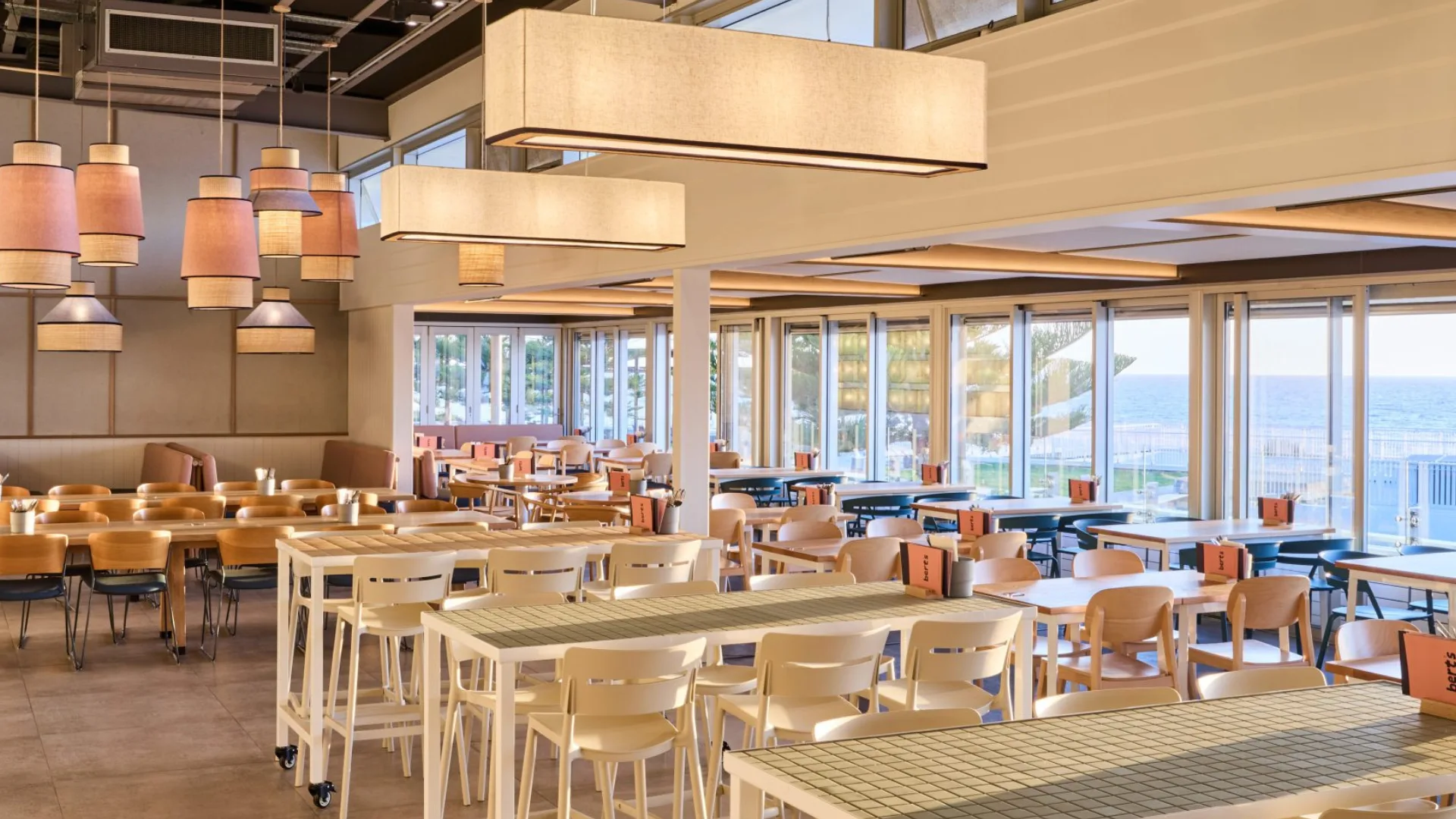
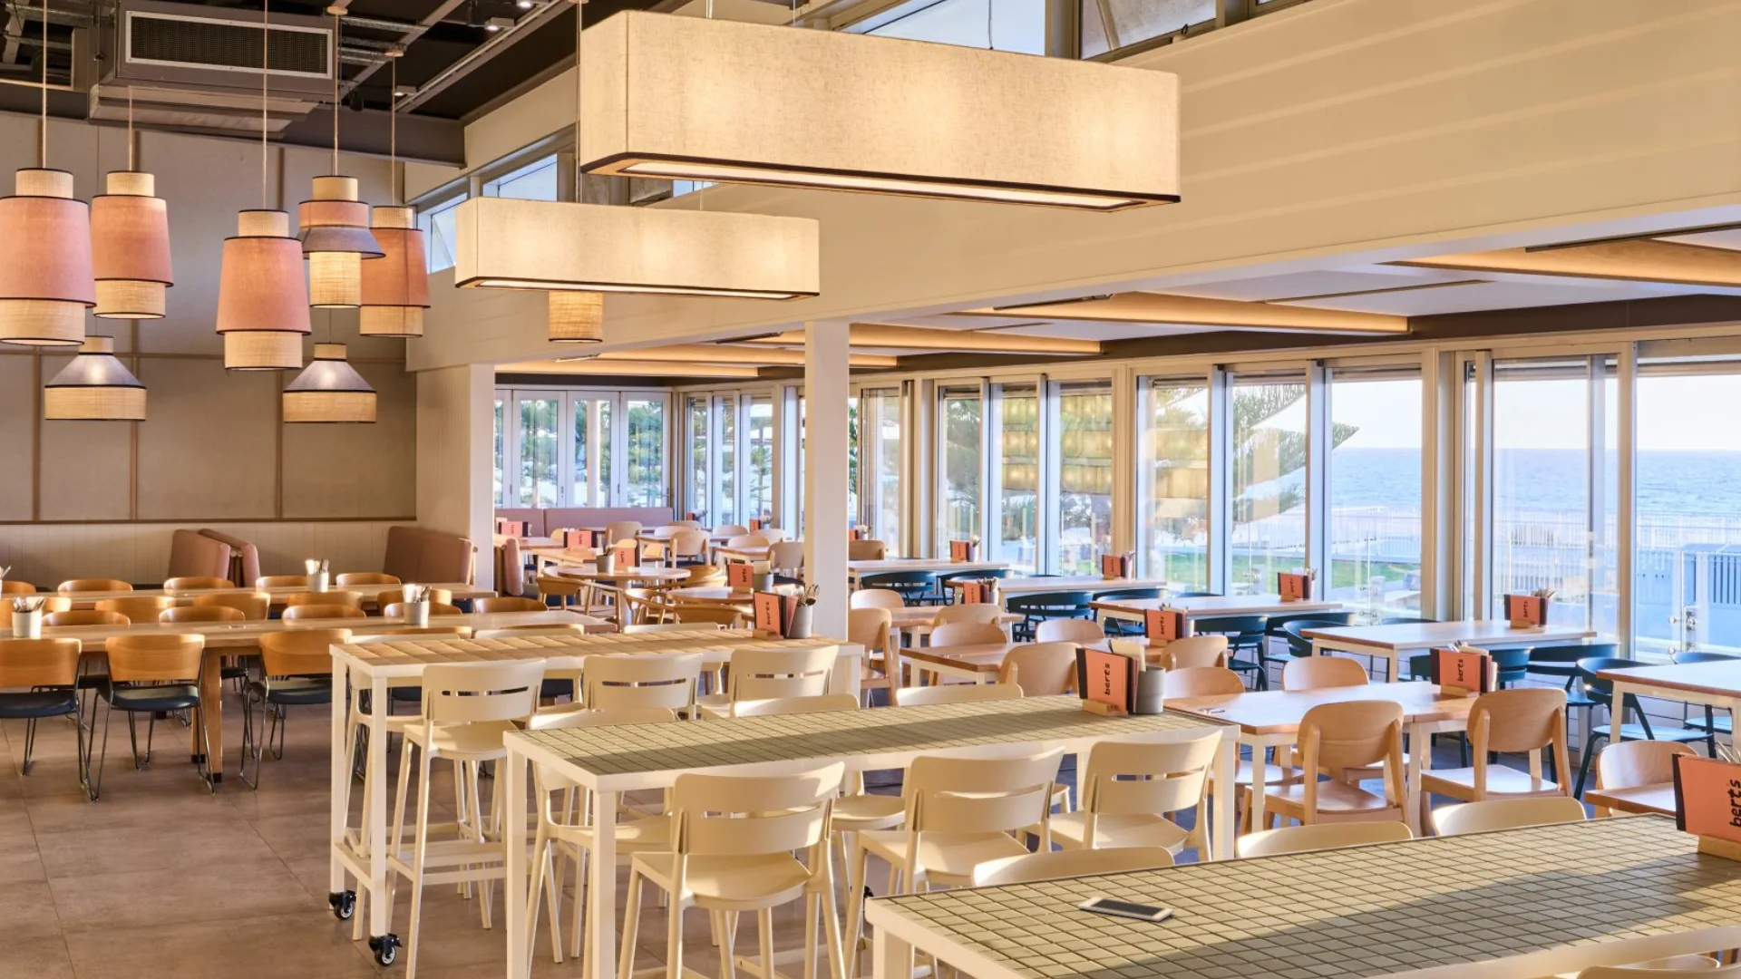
+ cell phone [1077,895,1174,922]
